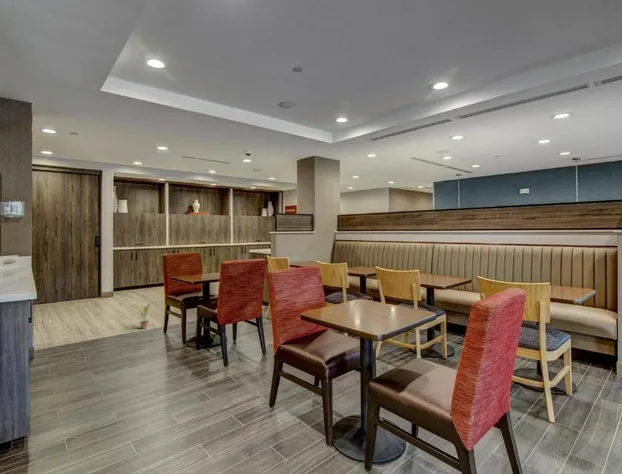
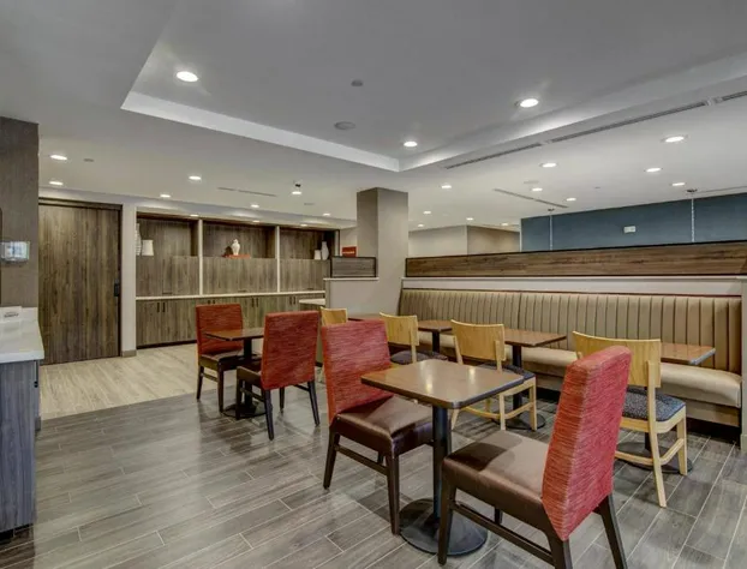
- potted plant [136,299,156,330]
